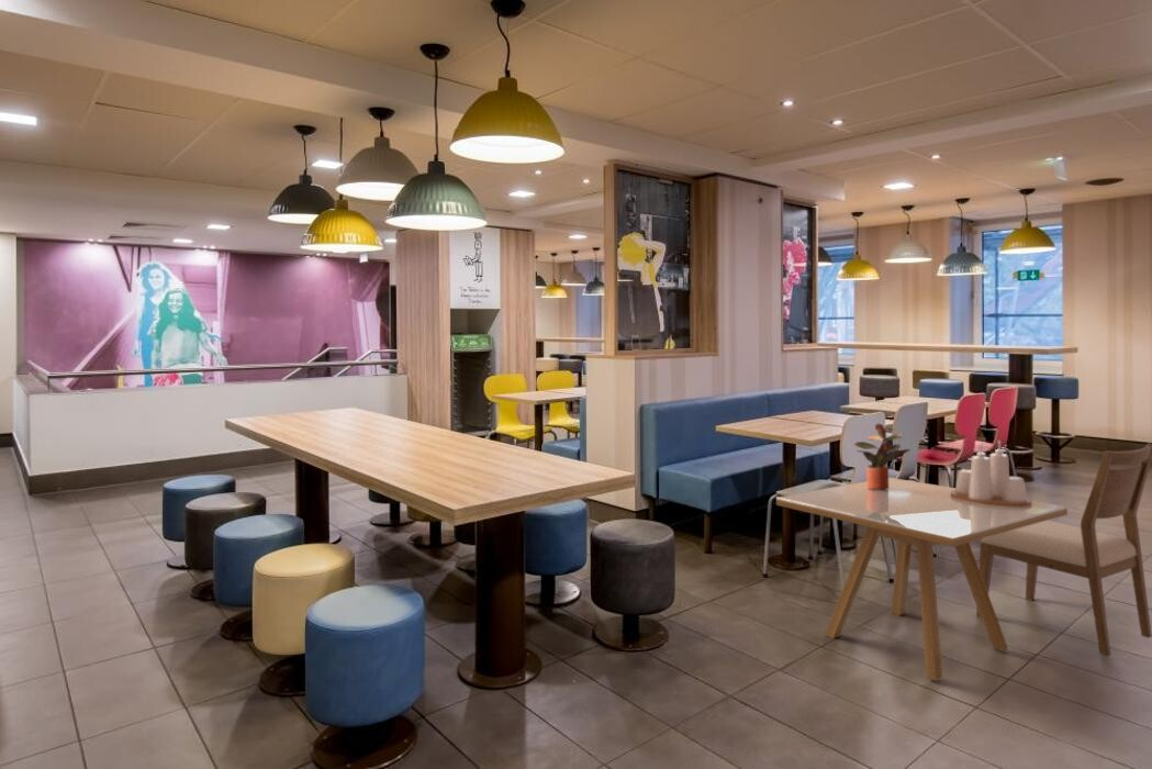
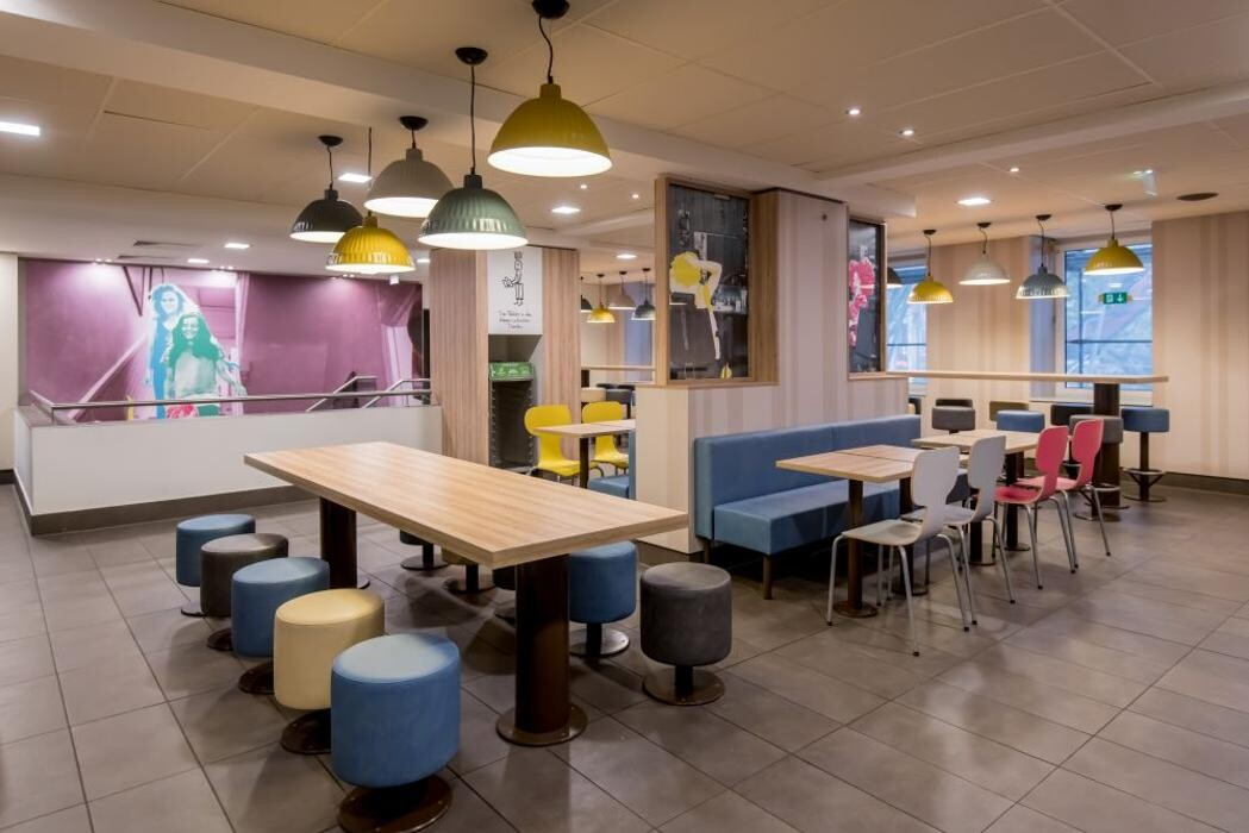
- chair [975,443,1152,658]
- potted plant [852,422,913,490]
- condiment set [951,439,1032,506]
- dining table [775,477,1069,682]
